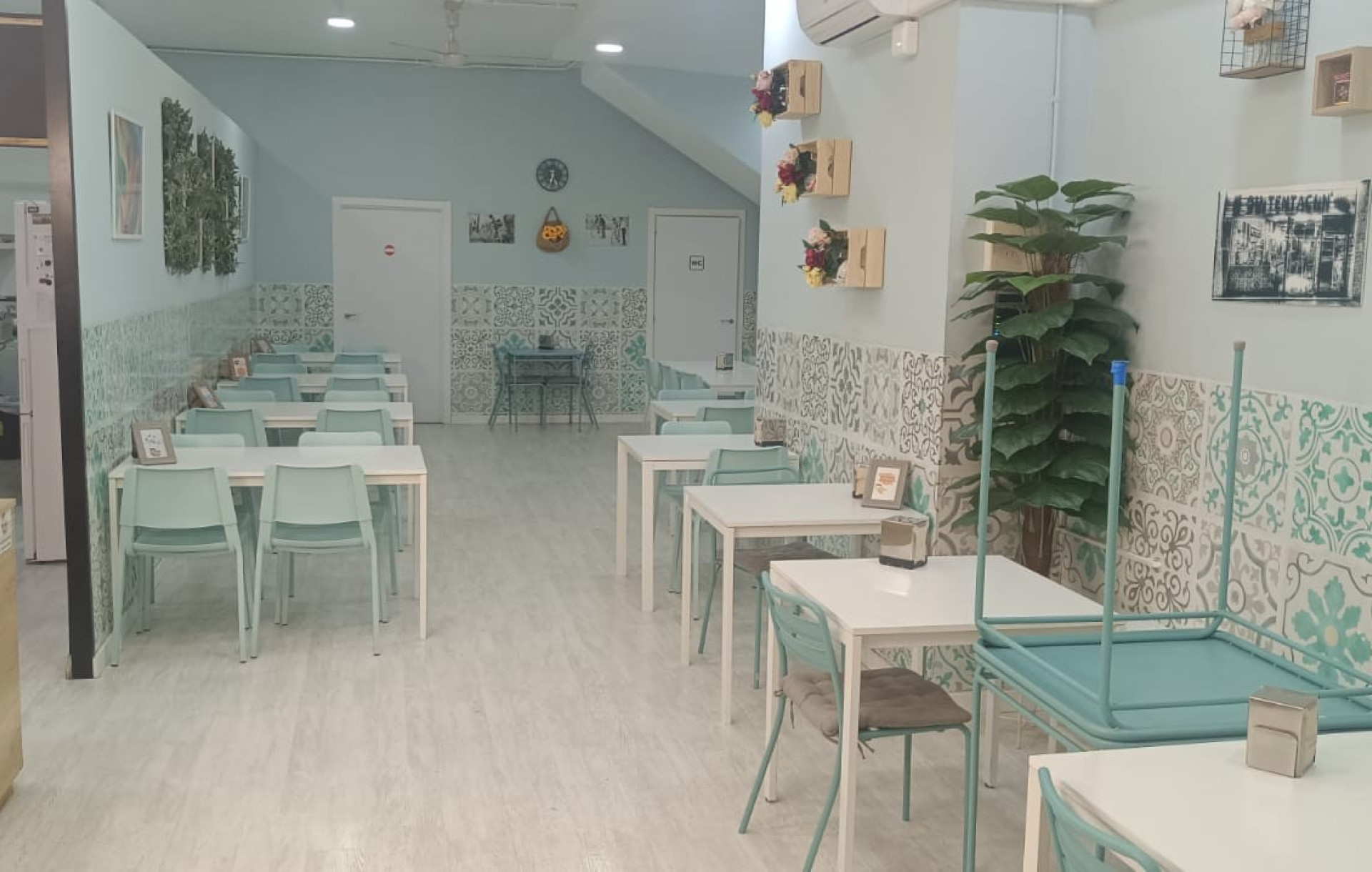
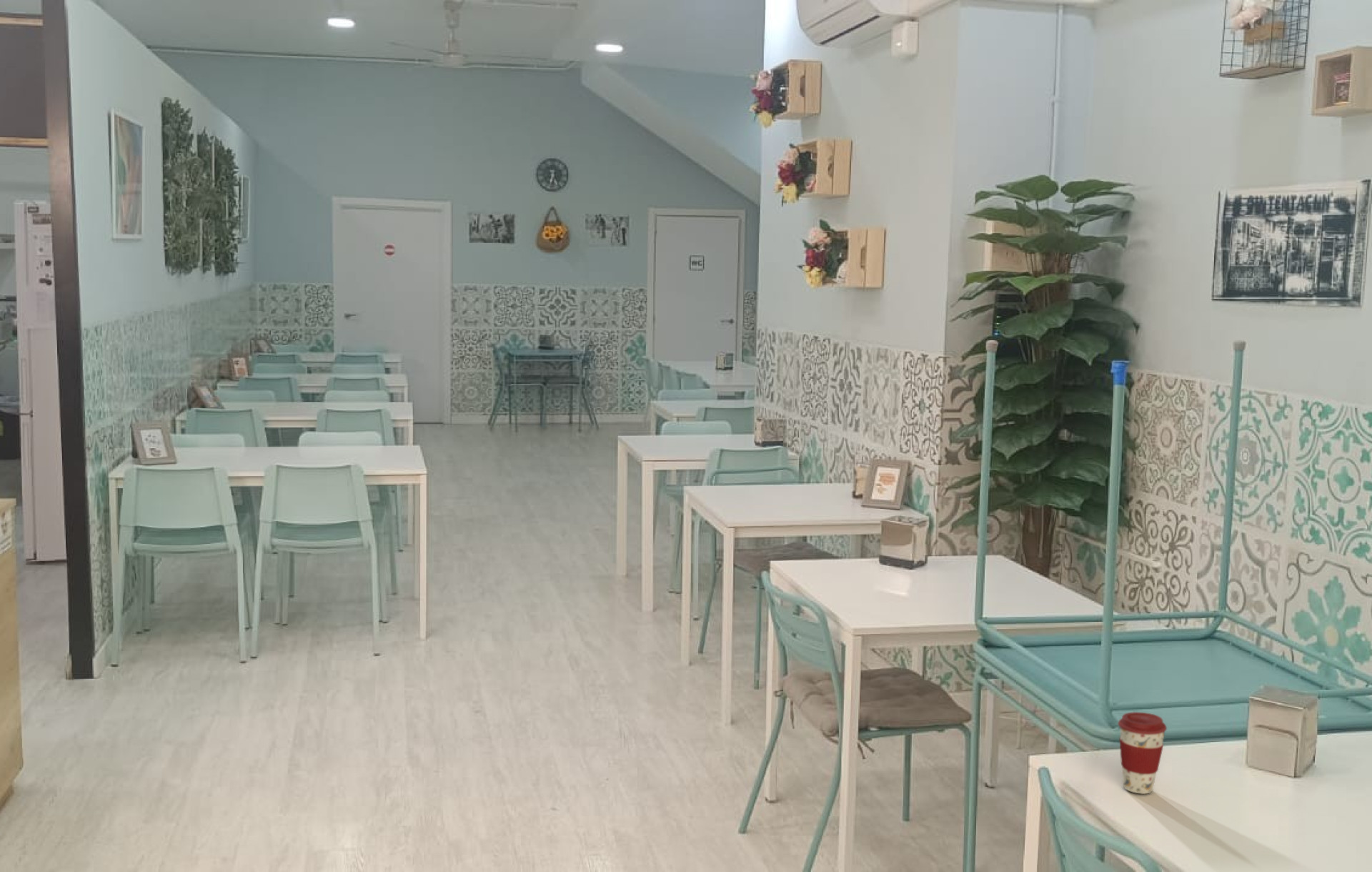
+ coffee cup [1118,711,1168,795]
